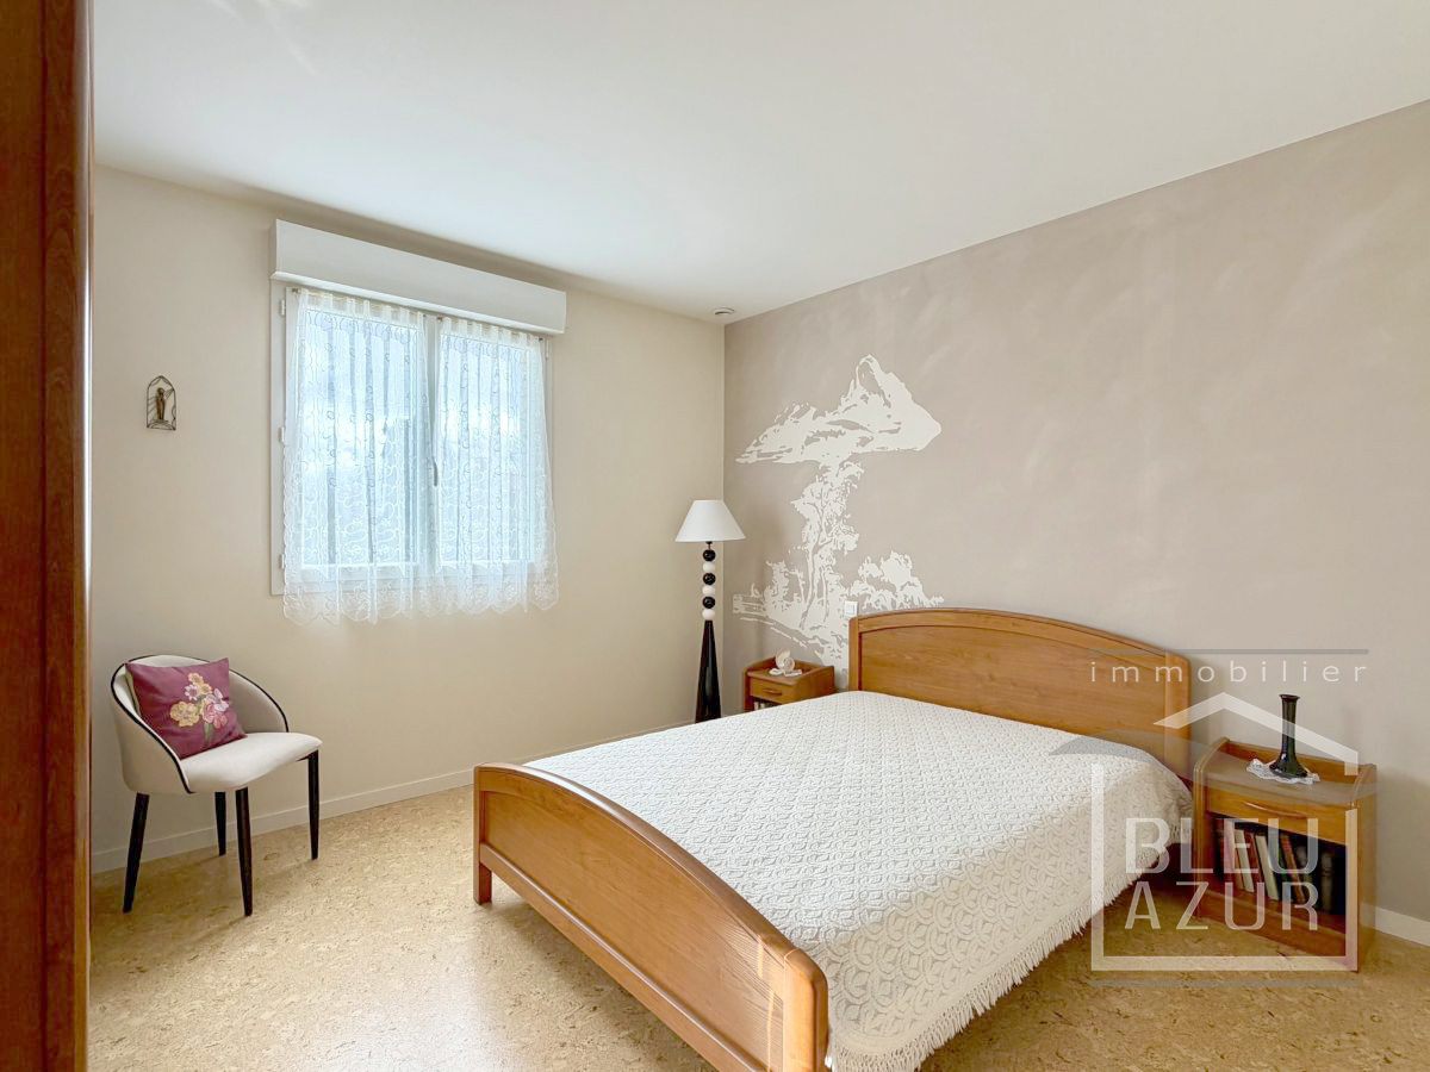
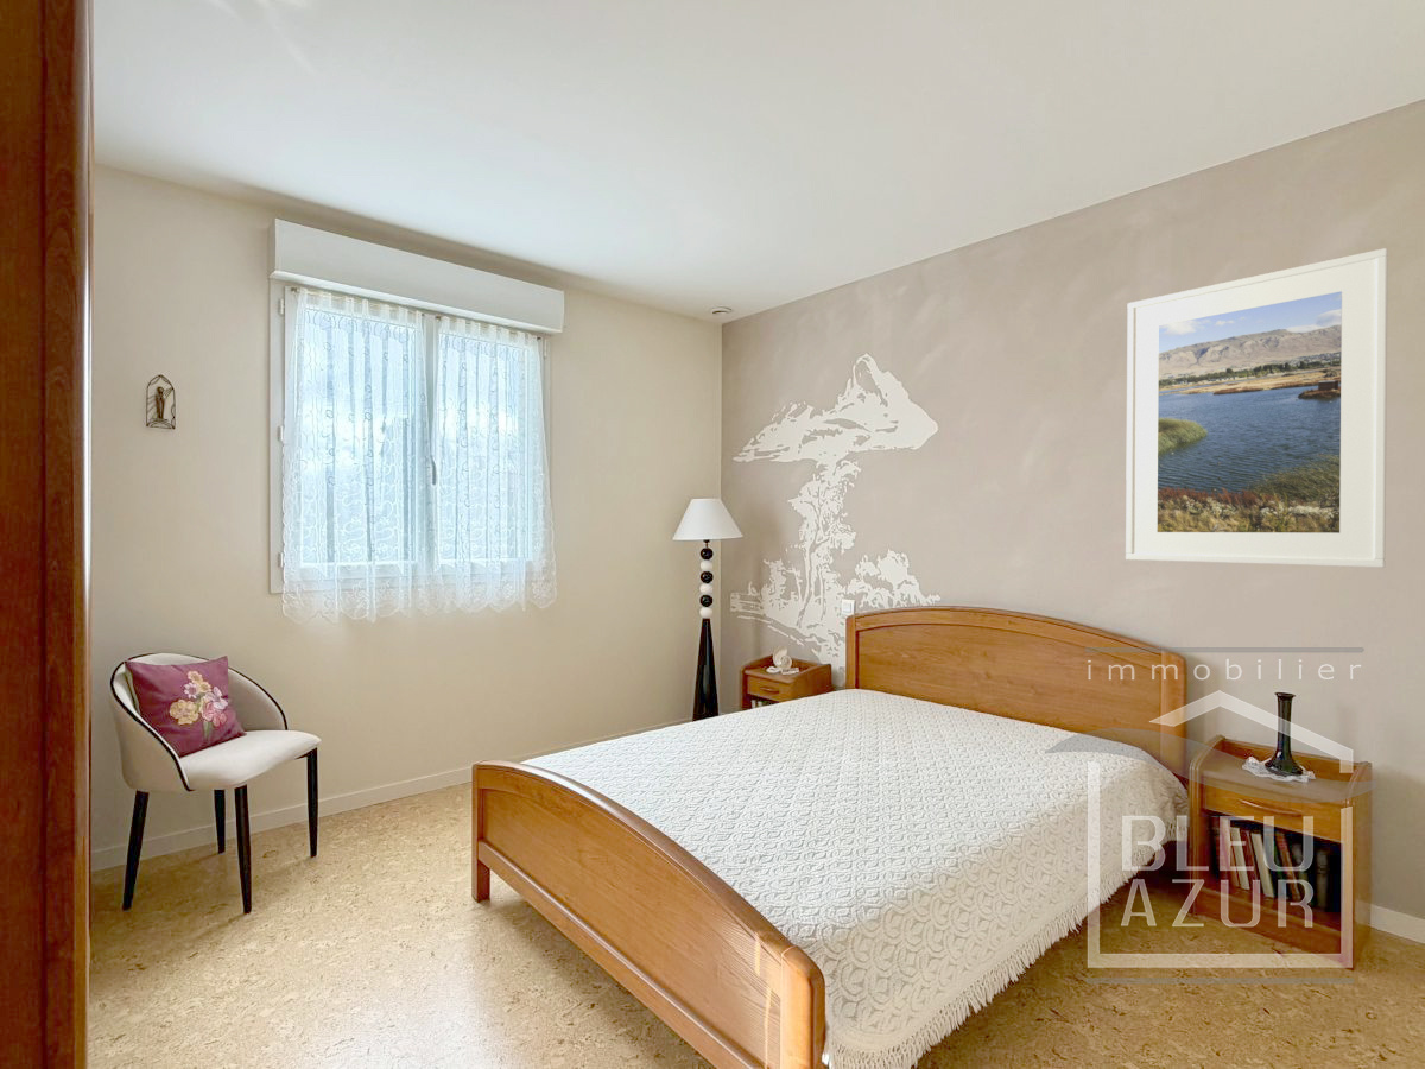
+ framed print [1125,247,1389,569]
